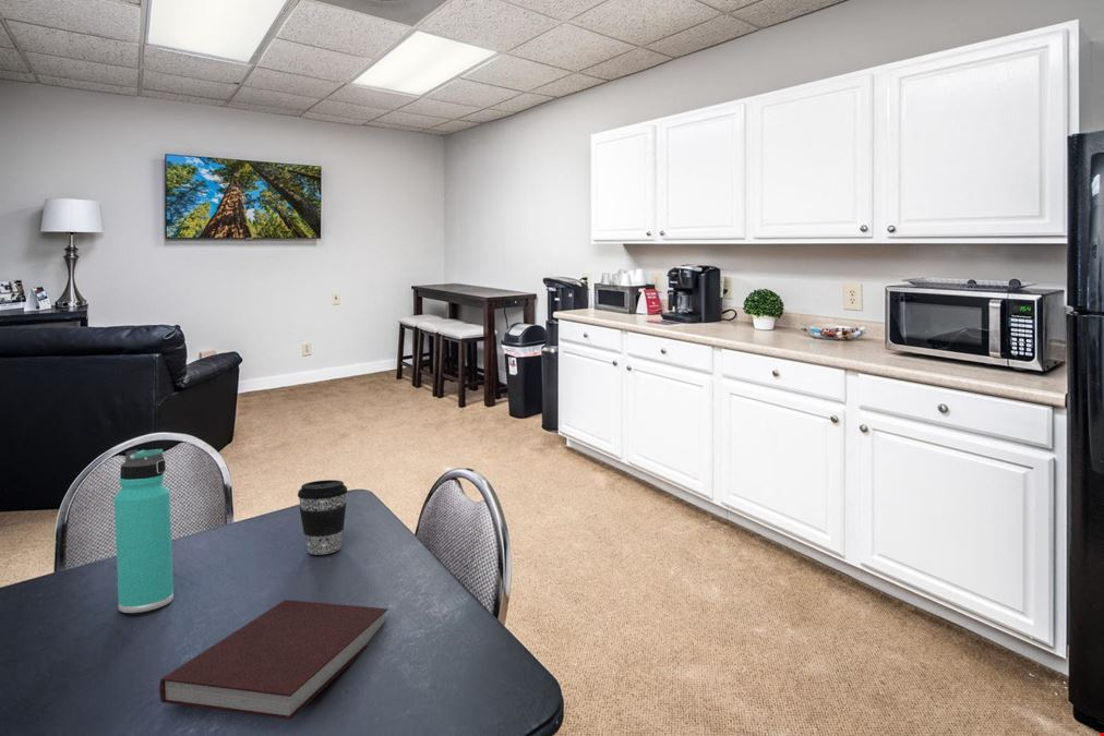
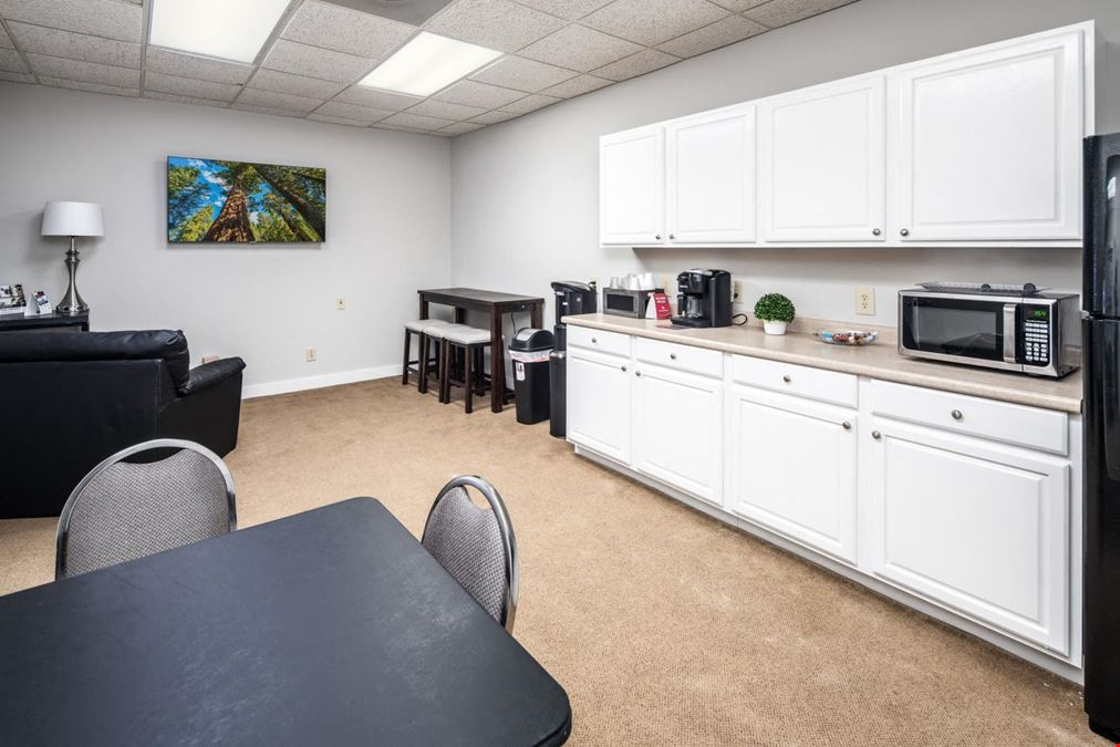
- coffee cup [297,479,349,555]
- notebook [158,599,389,721]
- thermos bottle [113,448,175,614]
